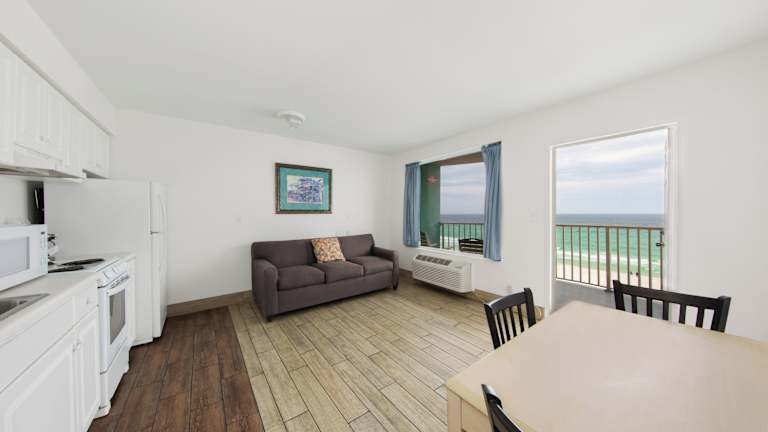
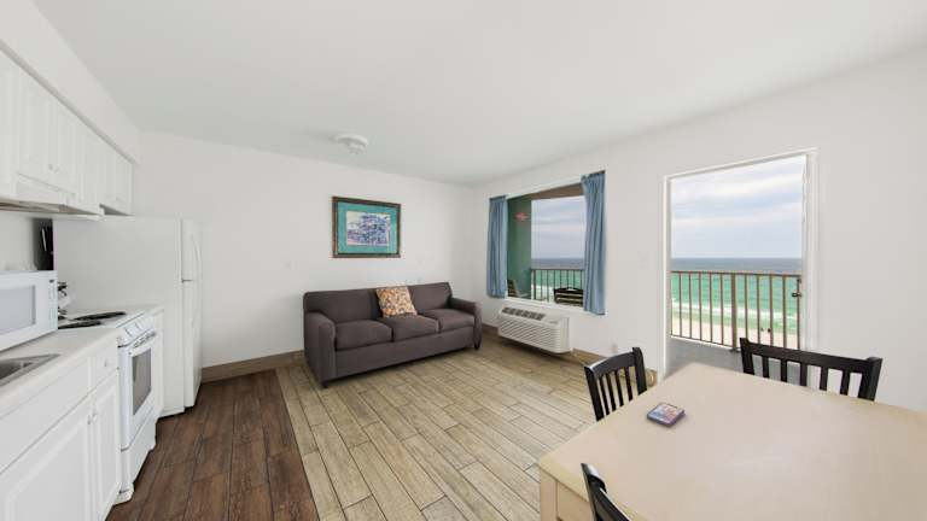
+ smartphone [646,402,686,427]
